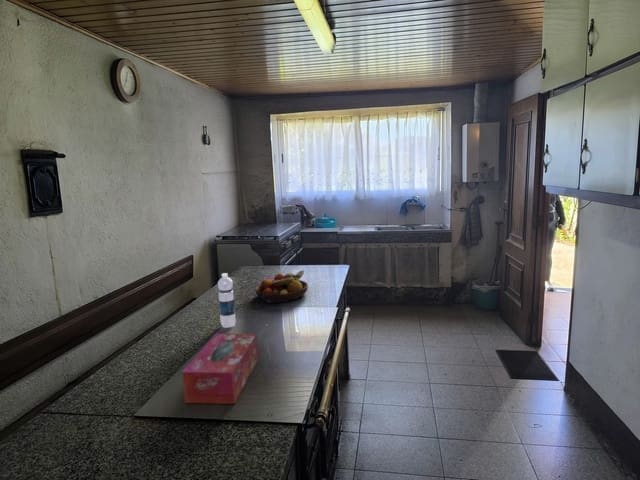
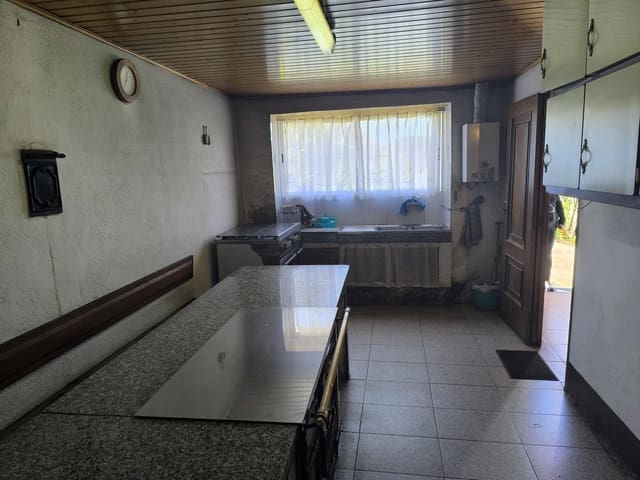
- fruit bowl [254,269,309,304]
- water bottle [217,272,237,329]
- tissue box [181,333,259,405]
